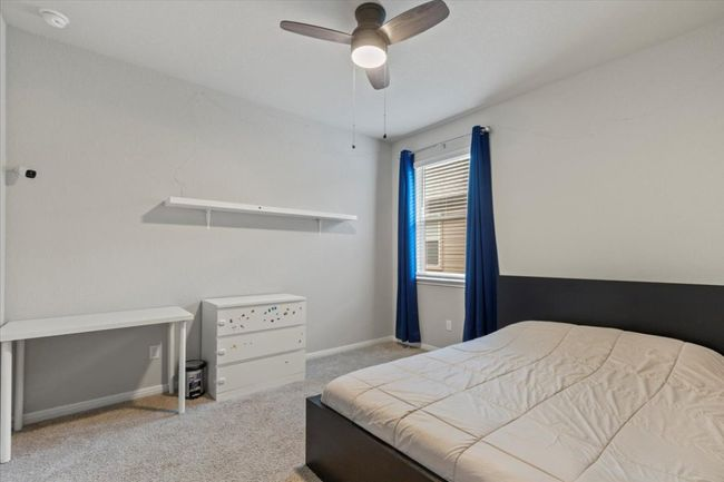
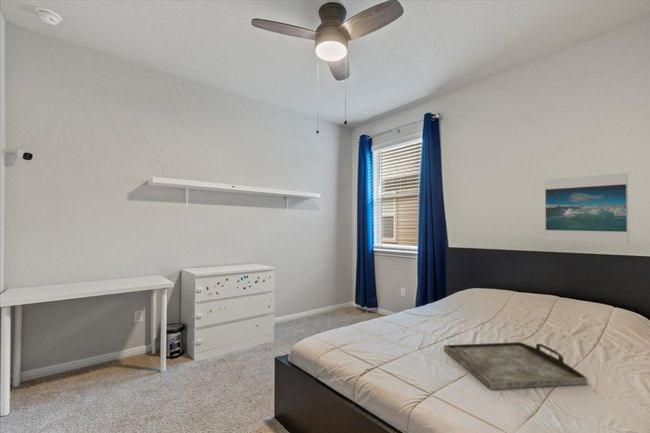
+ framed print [544,172,629,244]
+ serving tray [443,341,589,391]
